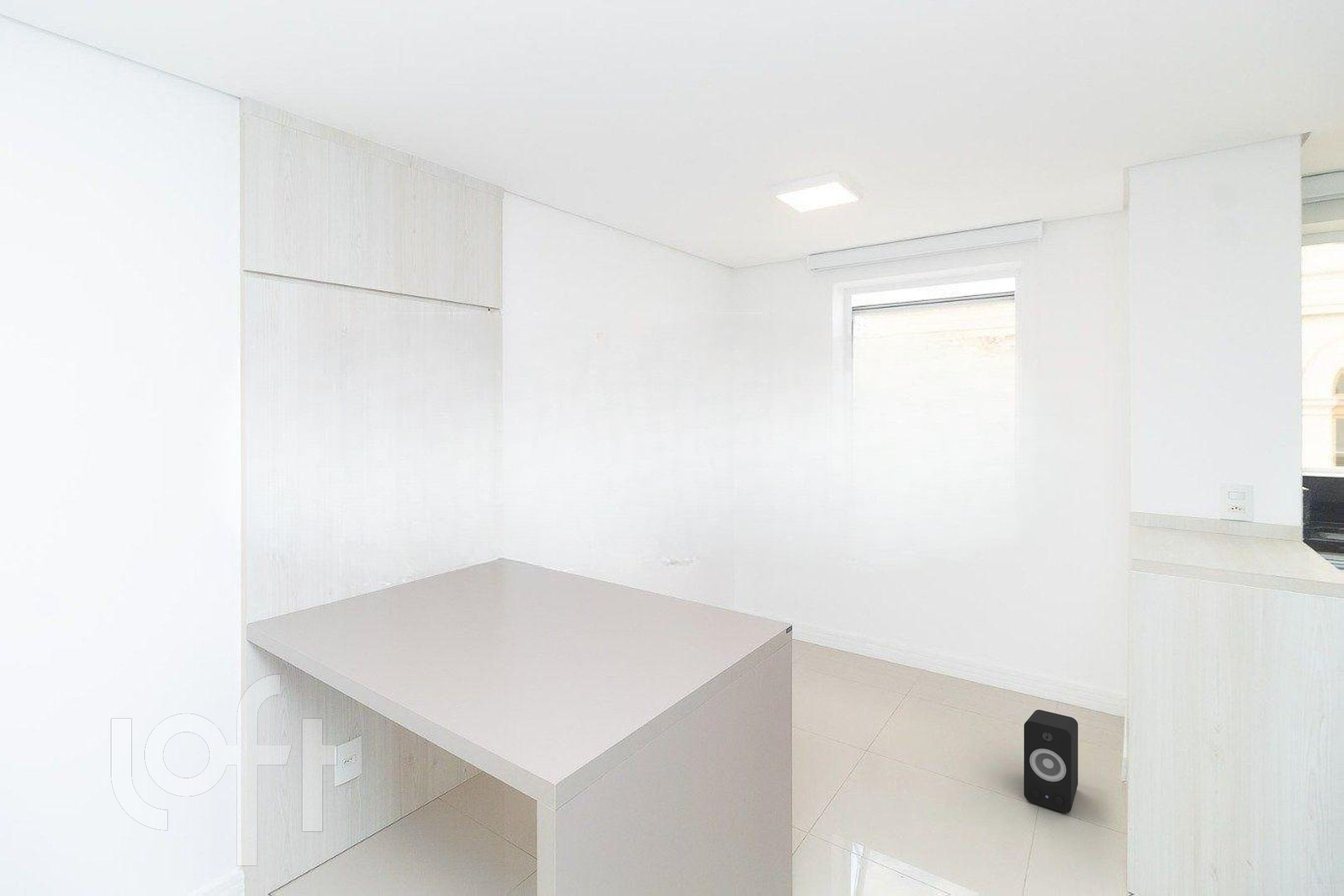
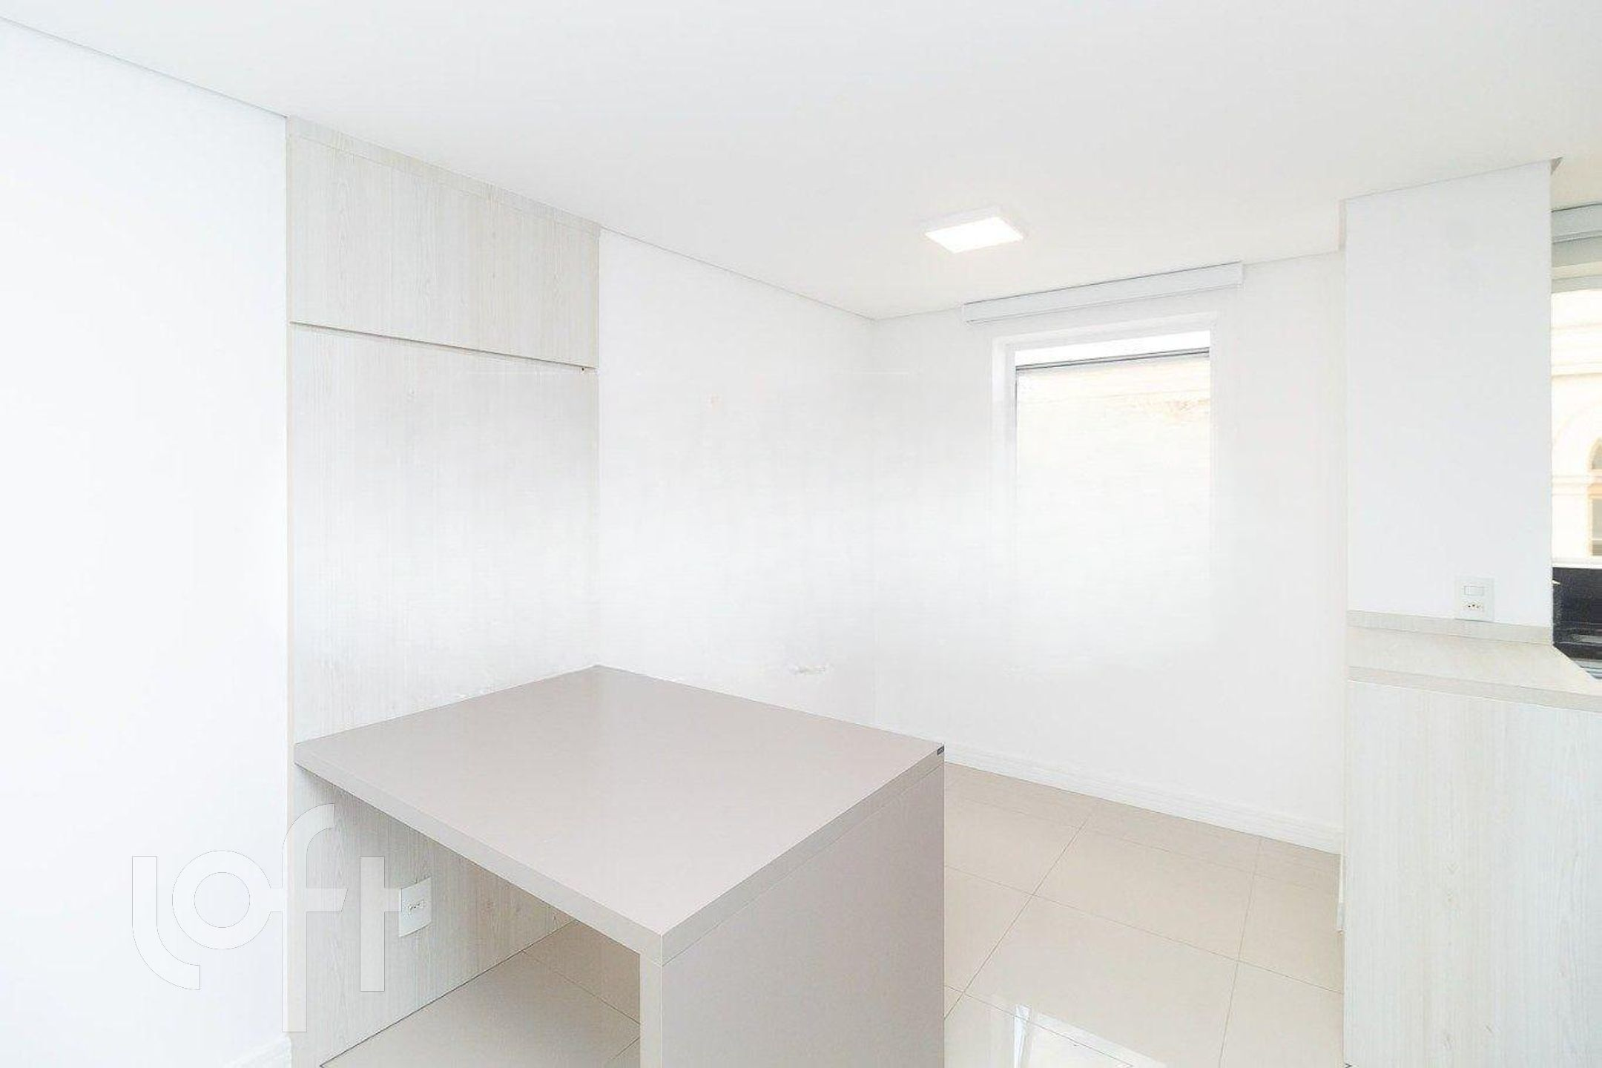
- speaker [1024,709,1079,814]
